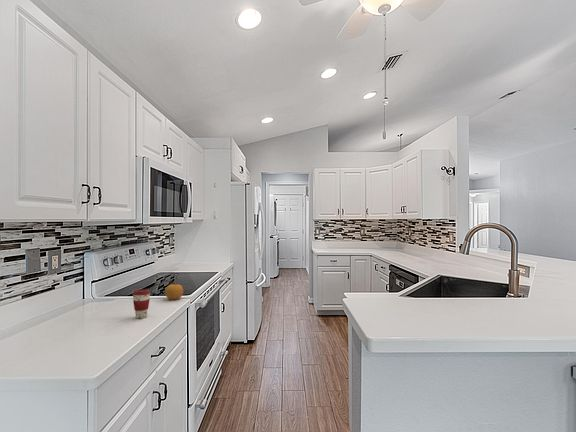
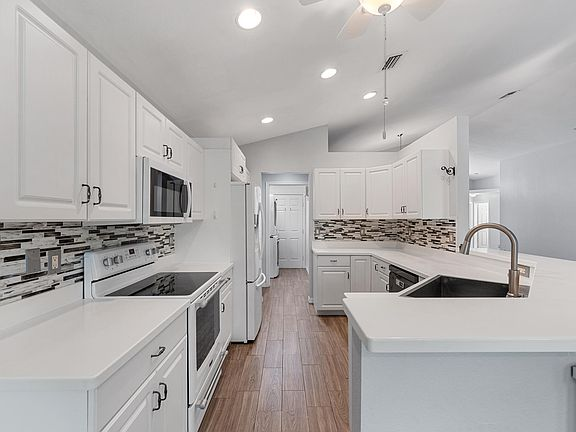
- fruit [164,280,184,300]
- coffee cup [131,288,151,319]
